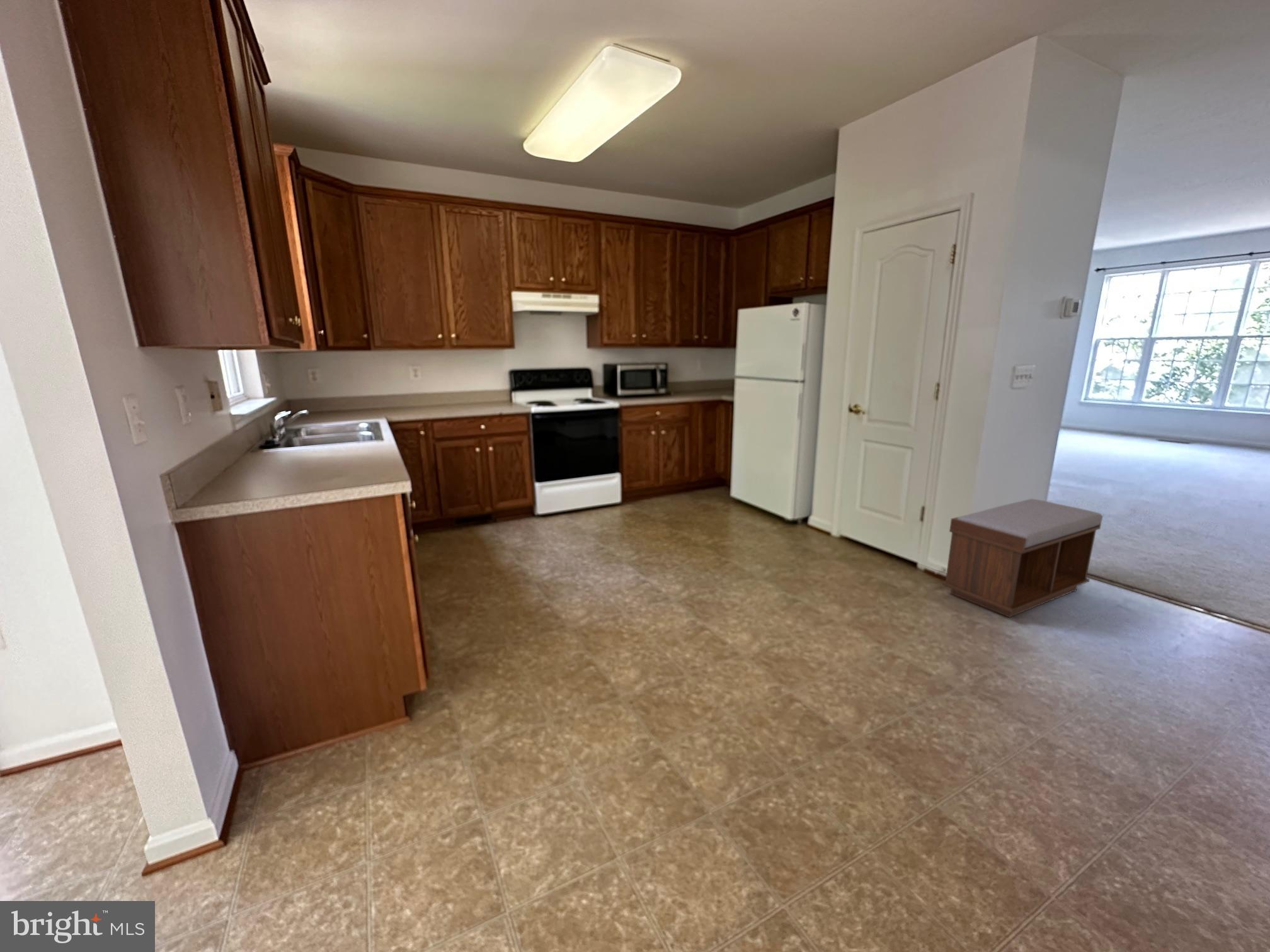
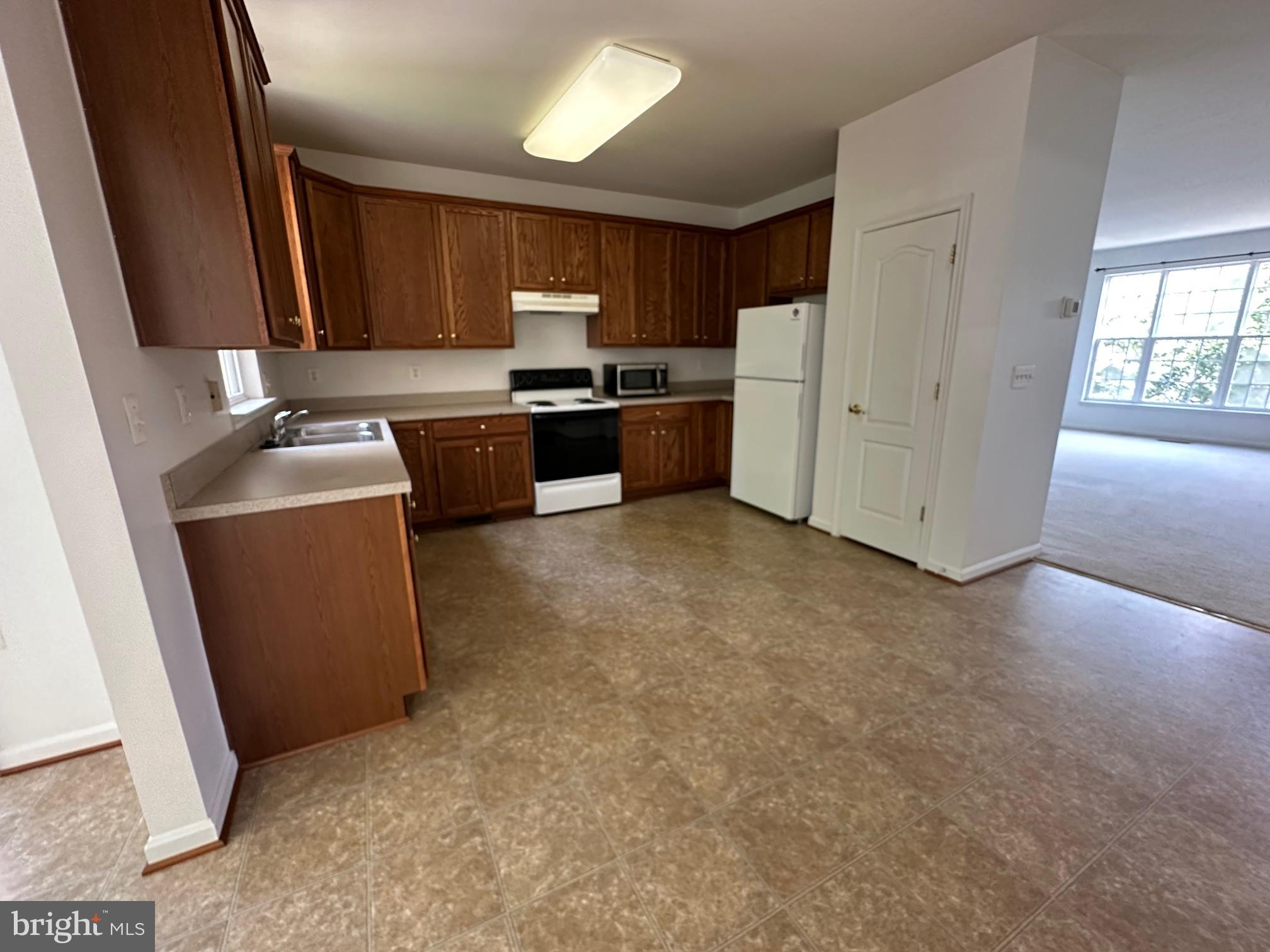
- bench [942,498,1104,618]
